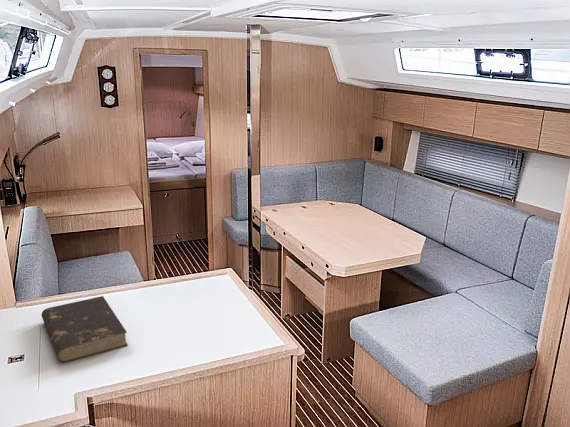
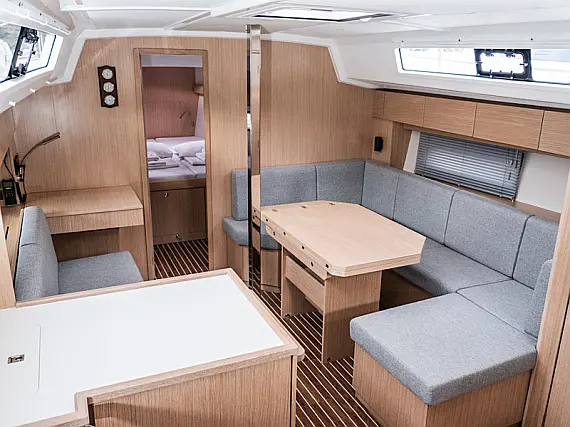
- book [40,295,129,363]
